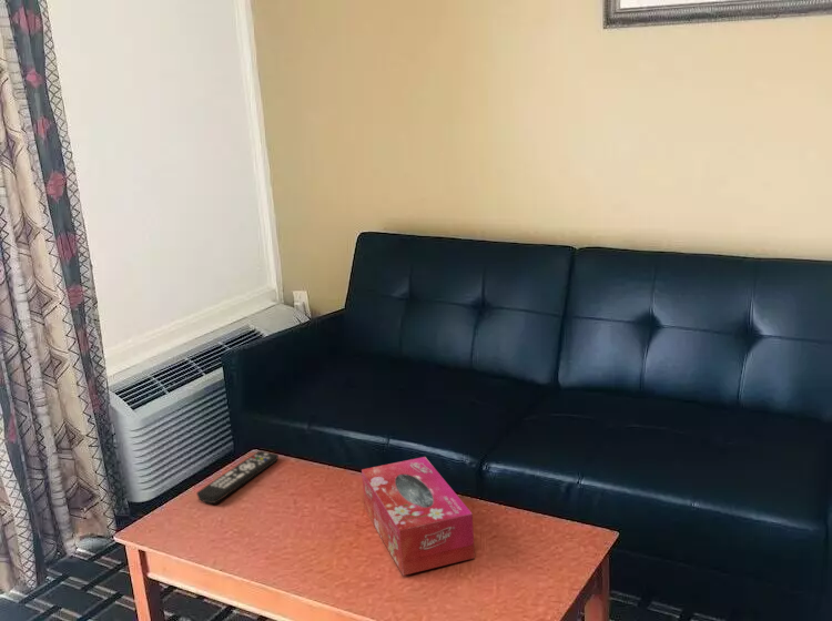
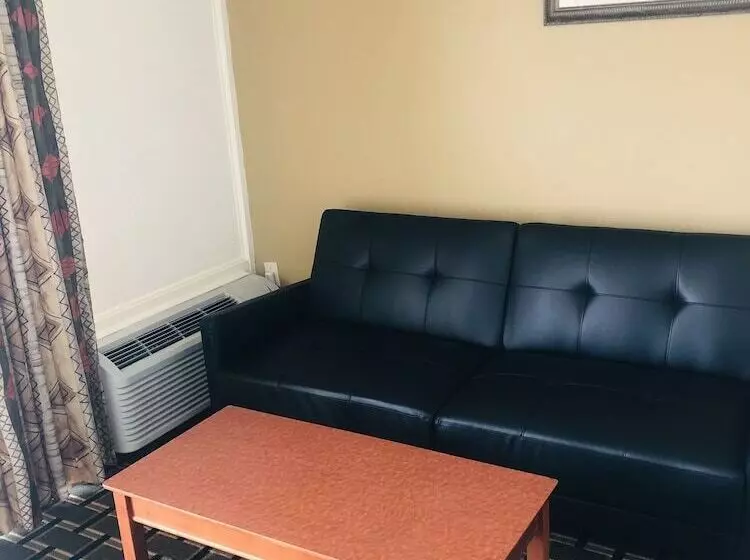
- tissue box [361,456,476,577]
- remote control [195,450,280,505]
